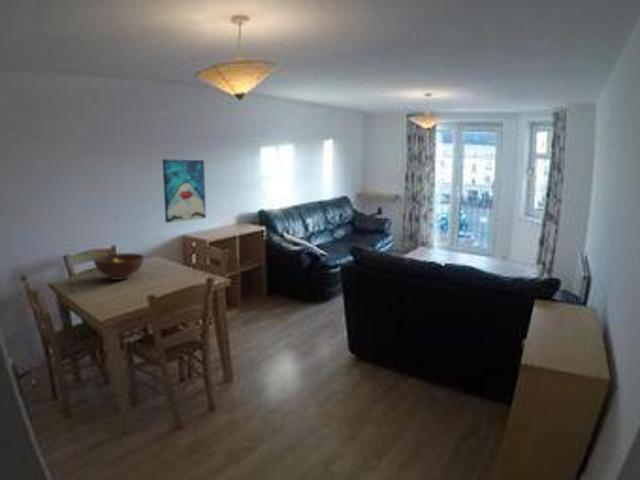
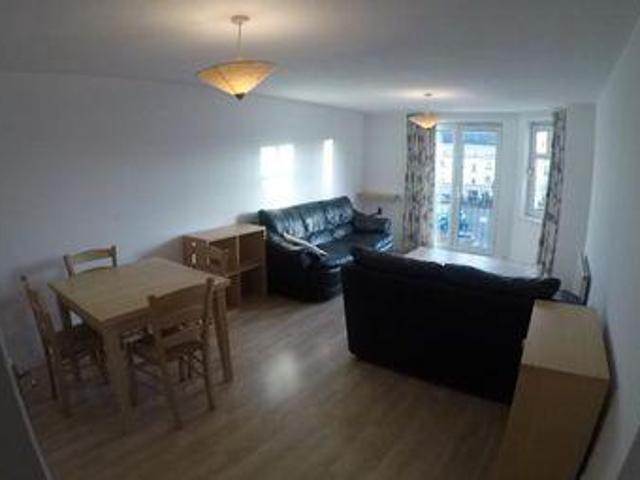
- fruit bowl [93,252,145,281]
- wall art [162,158,207,224]
